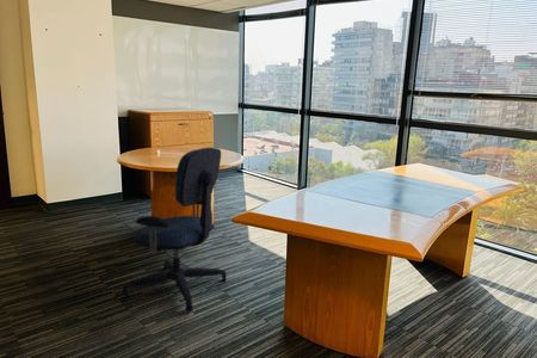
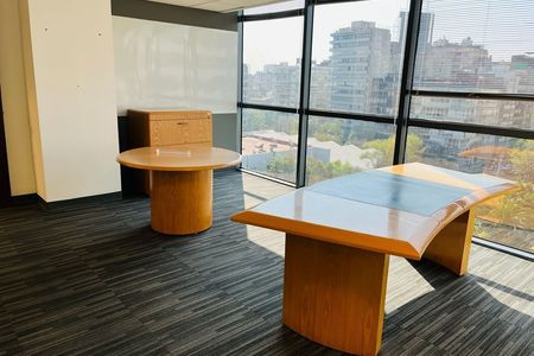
- office chair [121,147,228,314]
